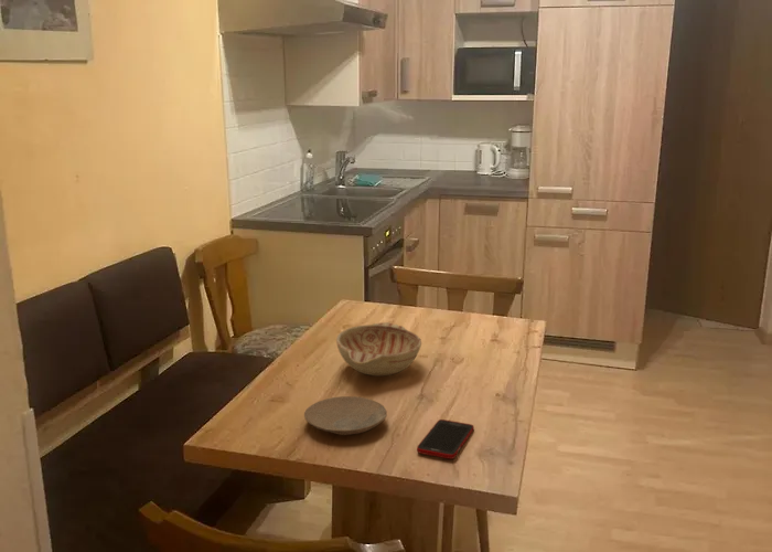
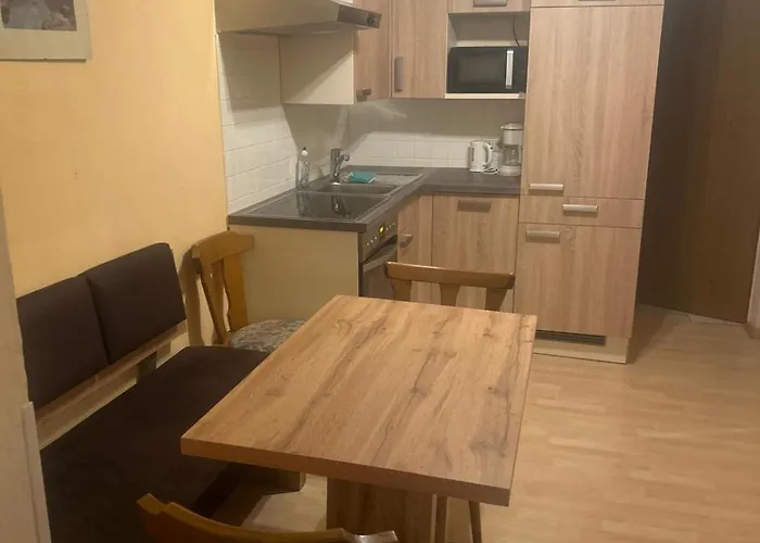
- decorative bowl [335,321,422,376]
- plate [303,395,388,436]
- cell phone [416,418,475,460]
